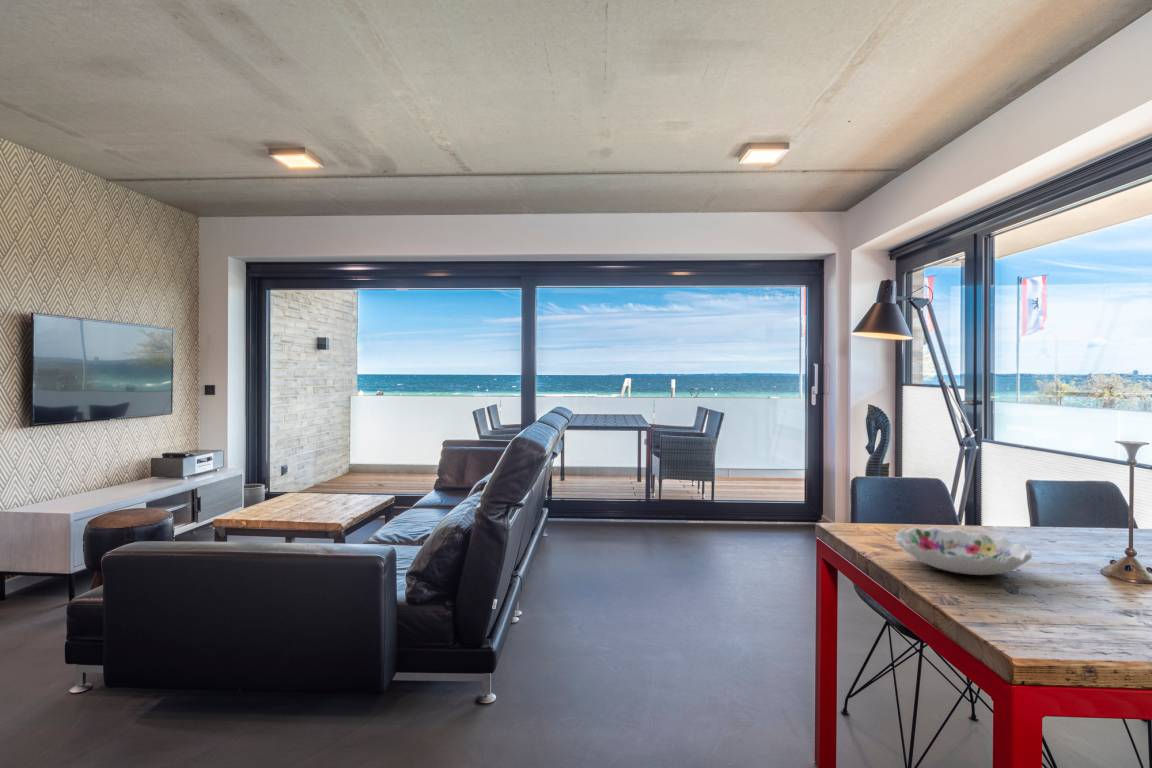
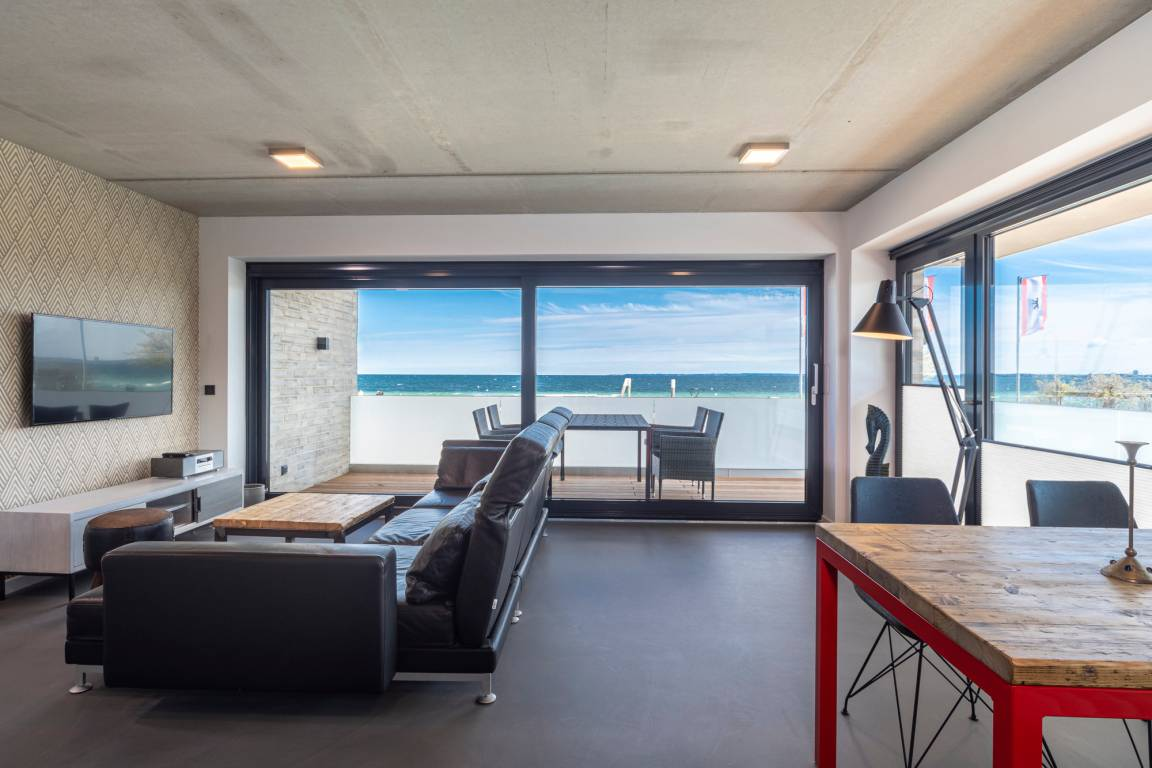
- decorative bowl [894,526,1033,576]
